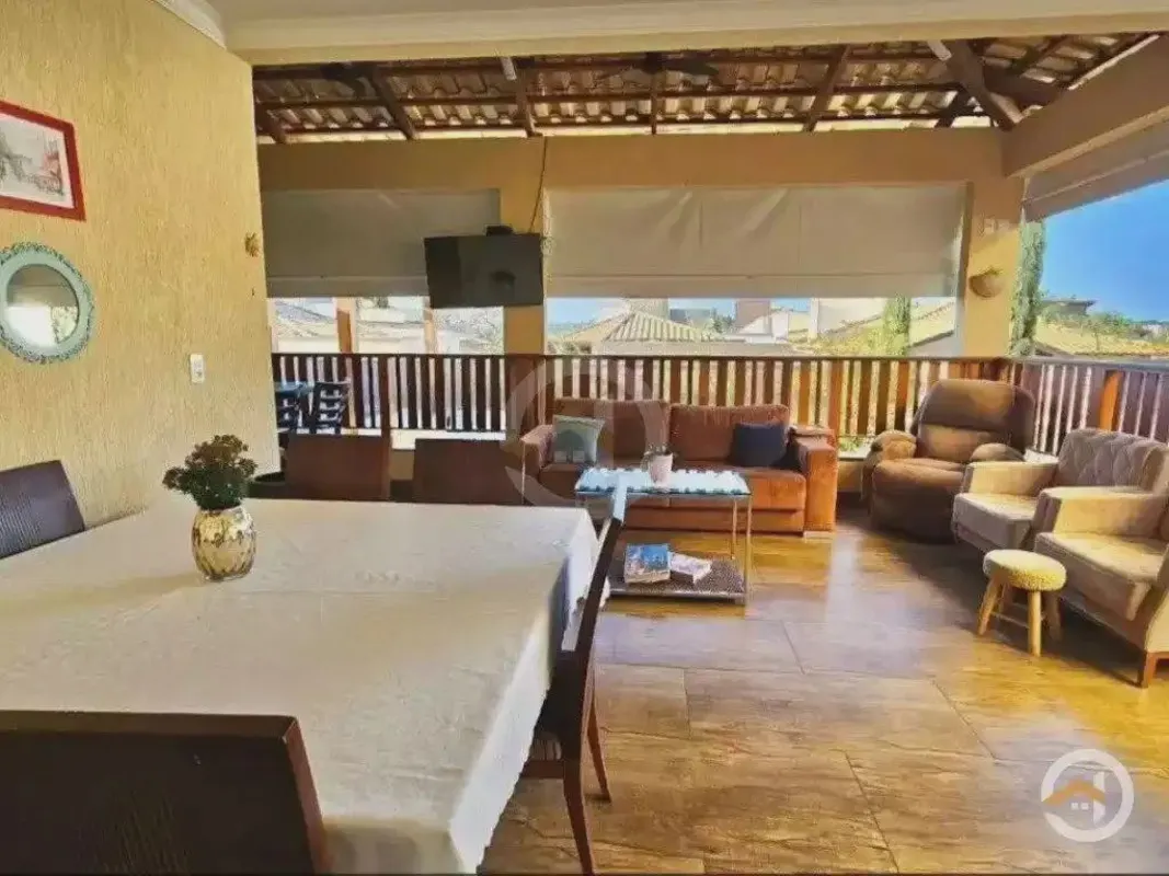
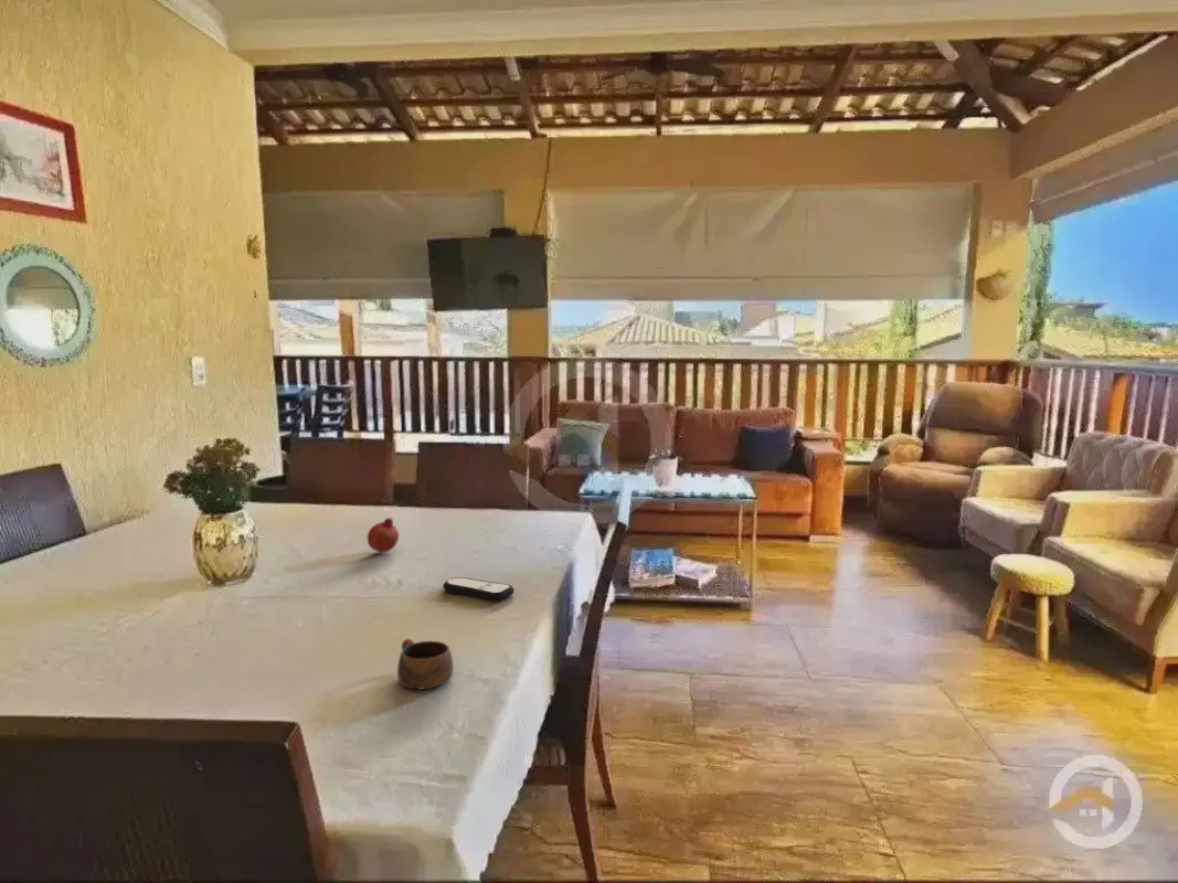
+ fruit [367,517,400,554]
+ remote control [442,576,514,603]
+ cup [396,637,455,690]
